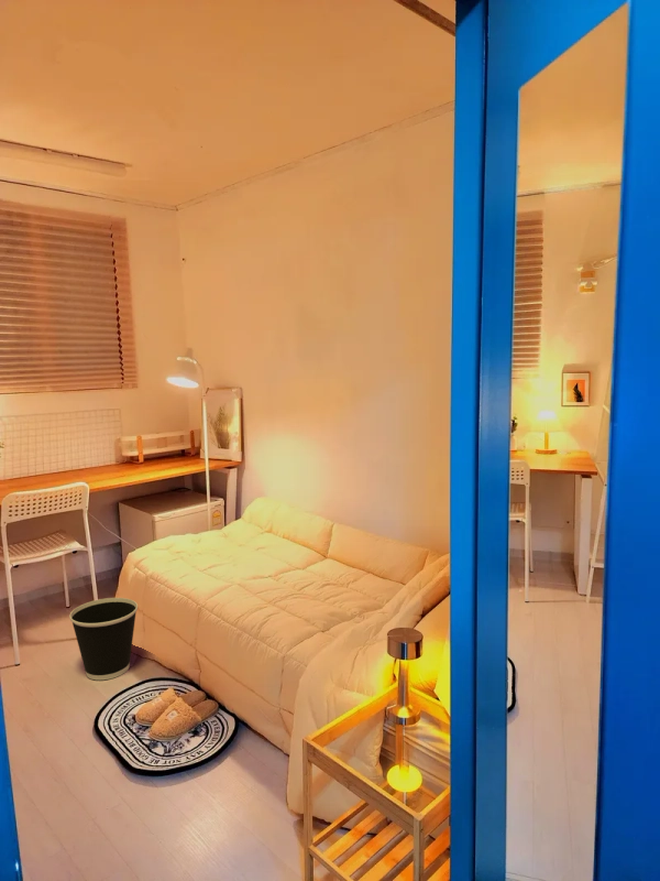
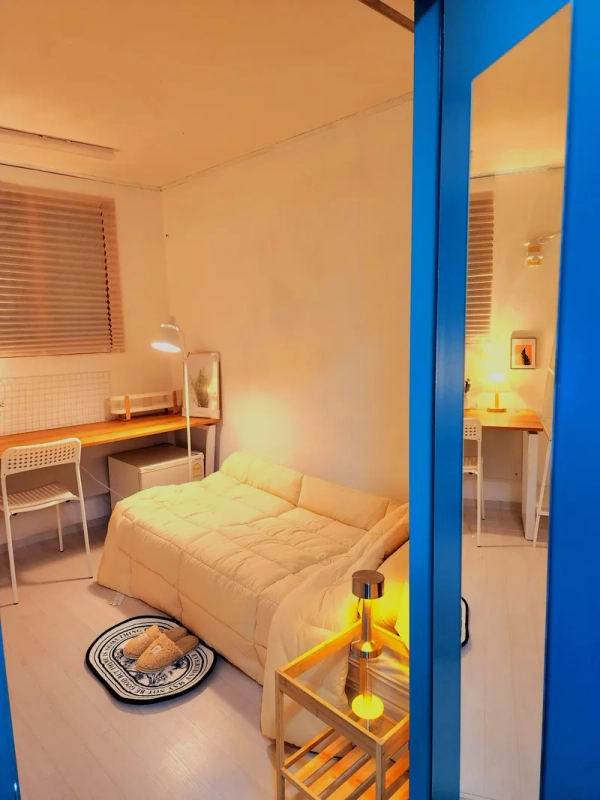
- wastebasket [68,597,139,681]
